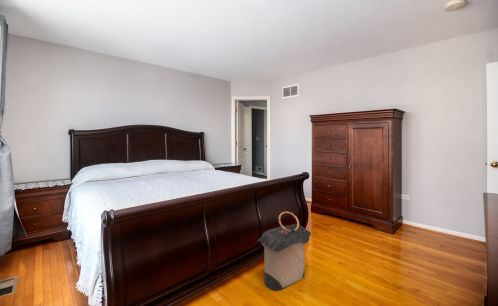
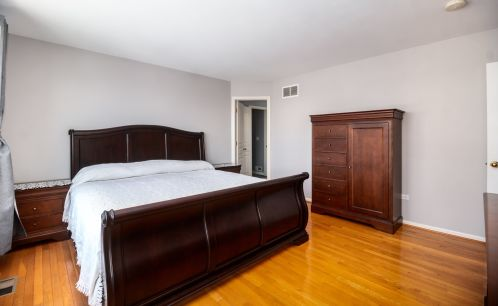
- laundry hamper [256,211,312,291]
